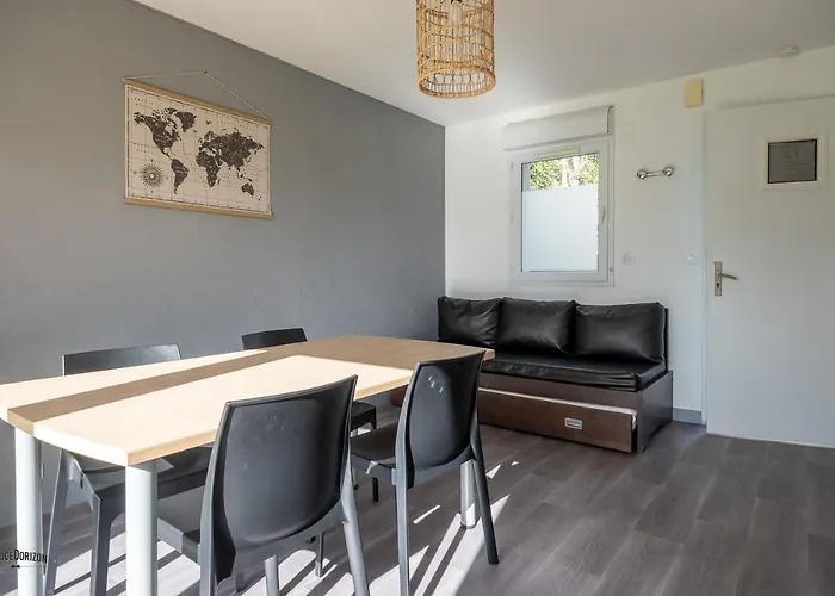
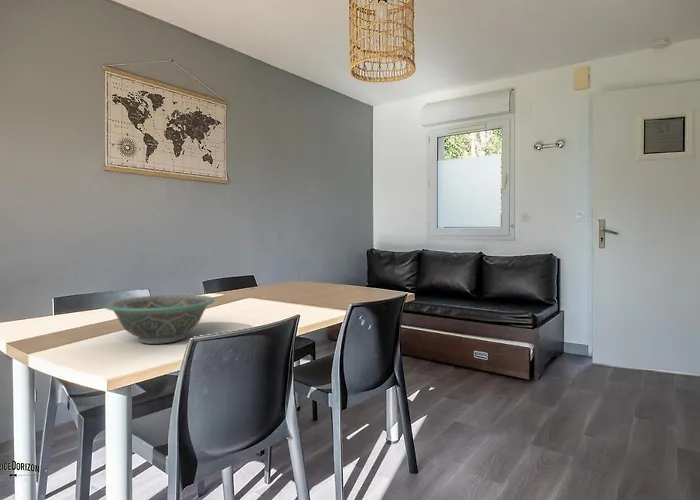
+ decorative bowl [104,294,215,345]
